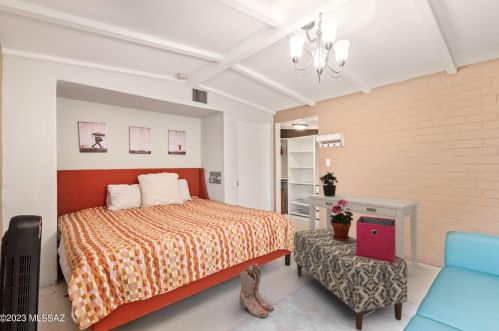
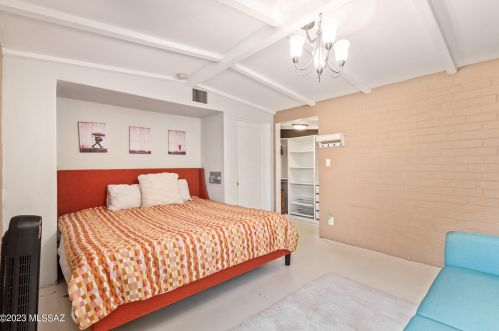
- storage bin [355,215,397,263]
- desk [308,192,420,268]
- potted plant [330,199,354,241]
- potted plant [318,171,339,197]
- bench [293,228,408,331]
- boots [239,263,275,318]
